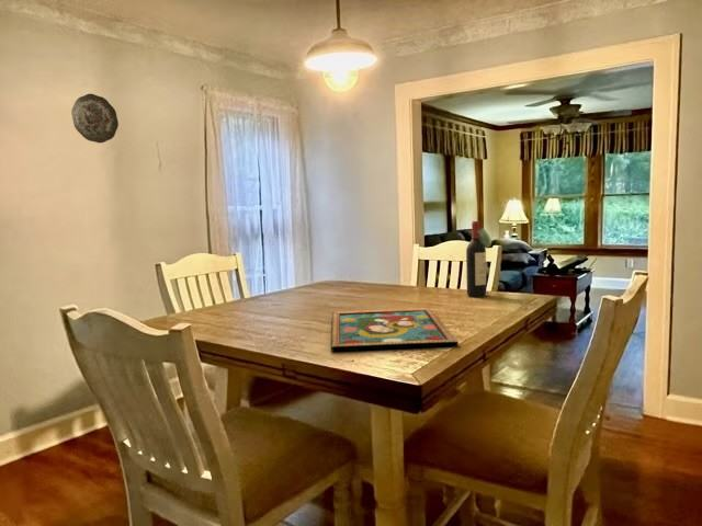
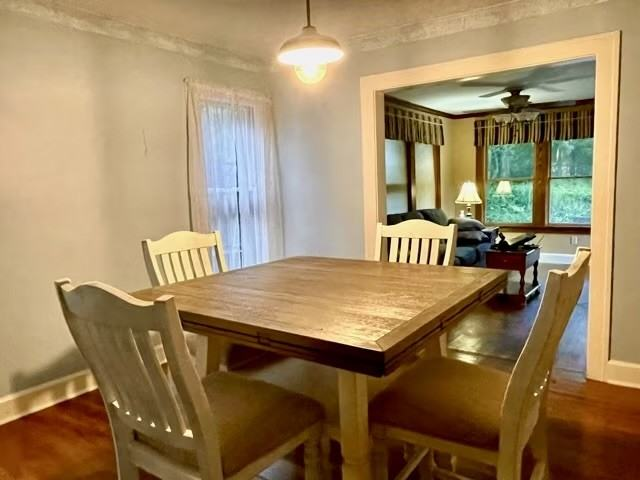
- framed painting [330,307,460,352]
- wine bottle [465,220,487,298]
- decorative plate [70,93,120,144]
